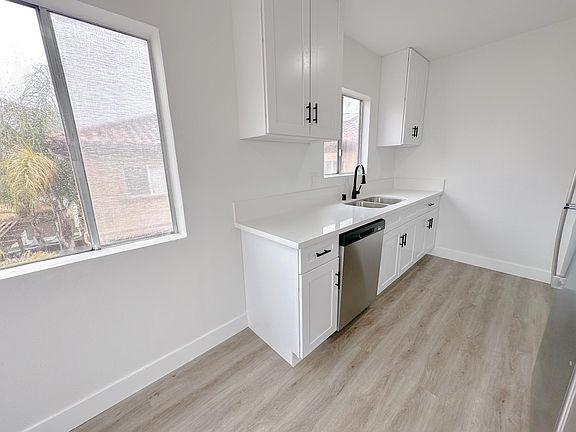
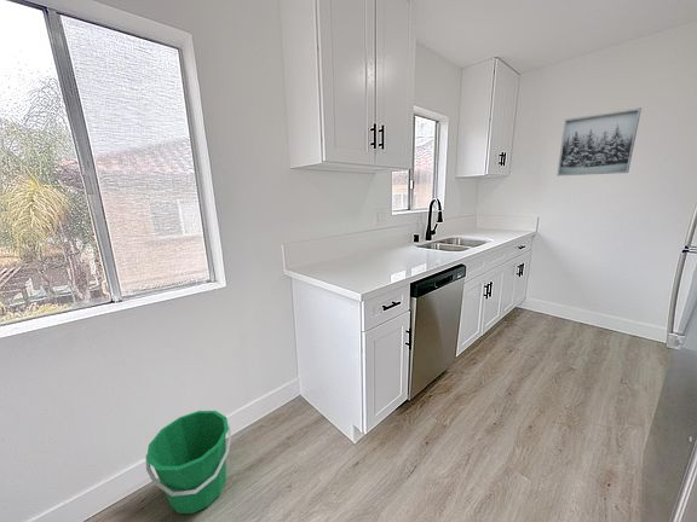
+ bucket [144,410,232,515]
+ wall art [555,106,643,176]
